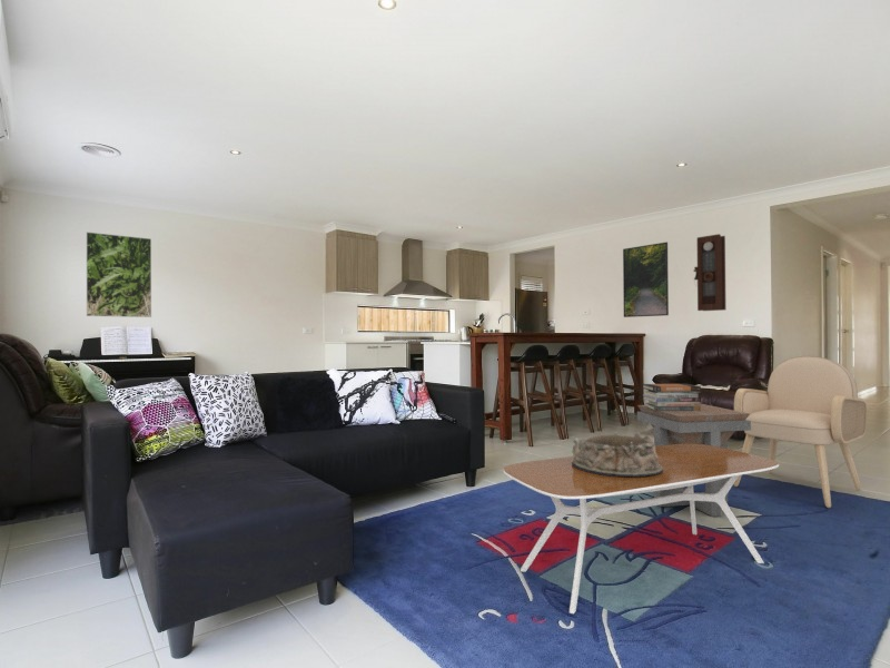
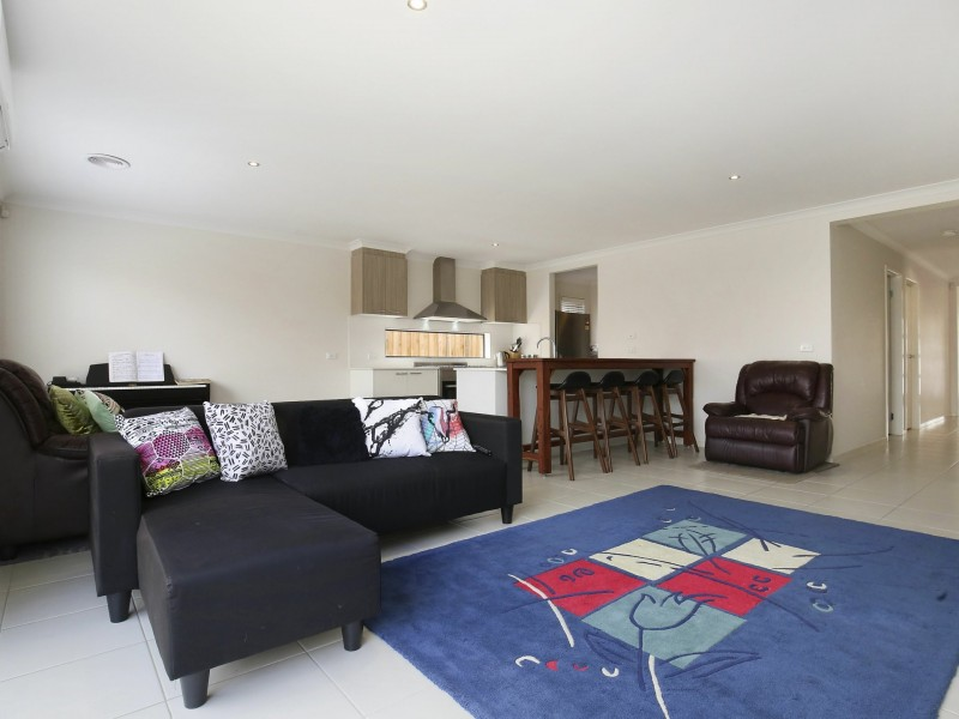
- pendulum clock [692,233,726,312]
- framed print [622,242,670,318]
- coffee table [503,443,780,615]
- armchair [733,355,868,509]
- book stack [641,383,702,411]
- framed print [86,230,152,318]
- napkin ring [571,432,663,477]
- side table [636,403,751,518]
